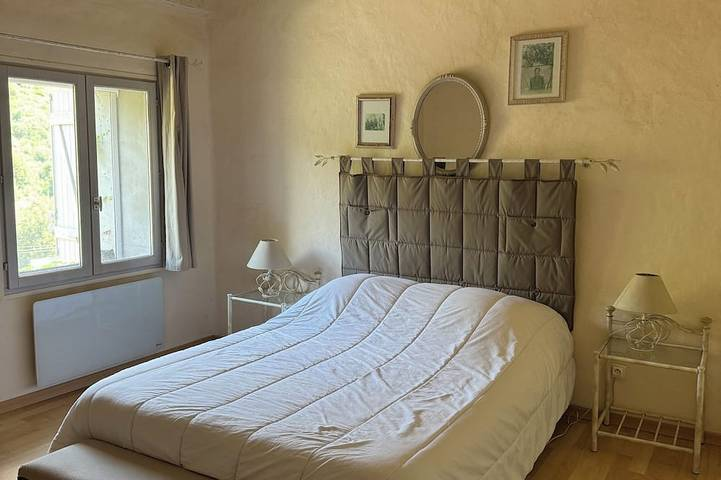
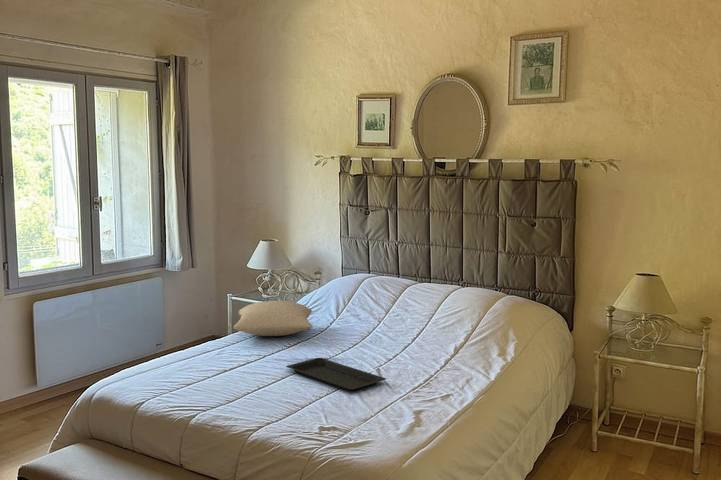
+ serving tray [285,357,387,392]
+ pillow [233,300,314,337]
